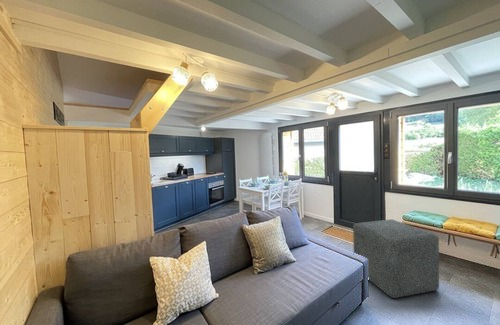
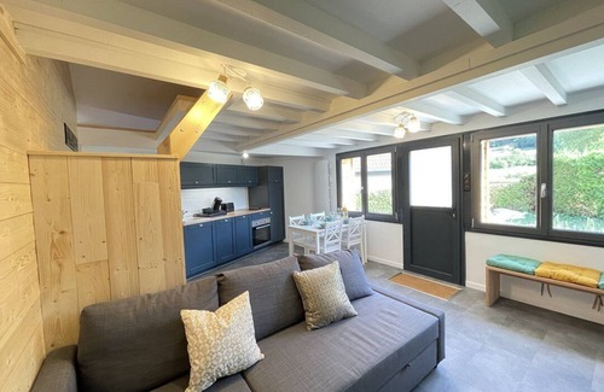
- ottoman [352,218,440,299]
